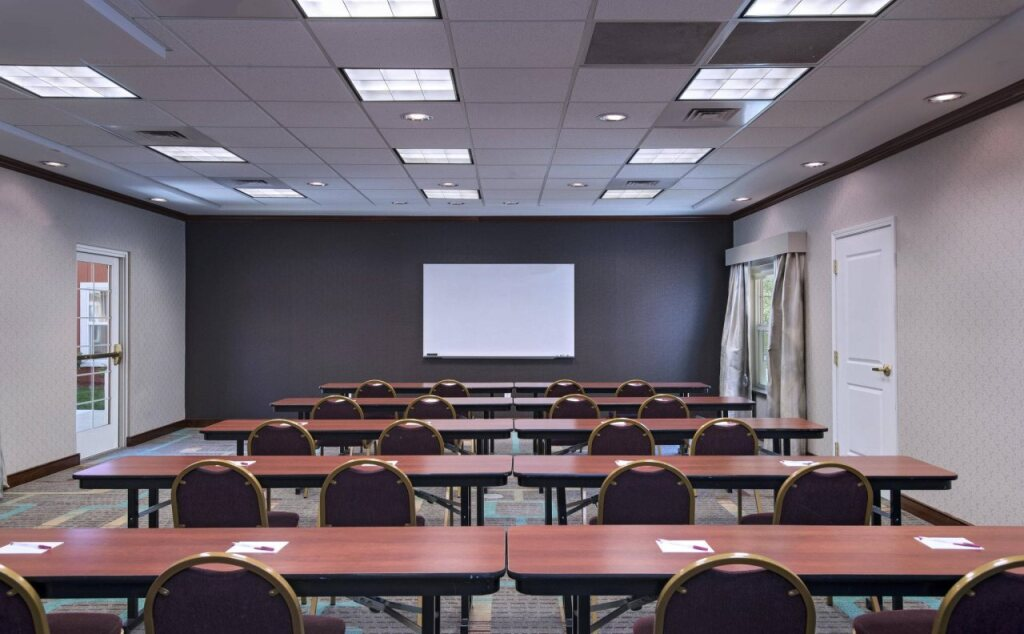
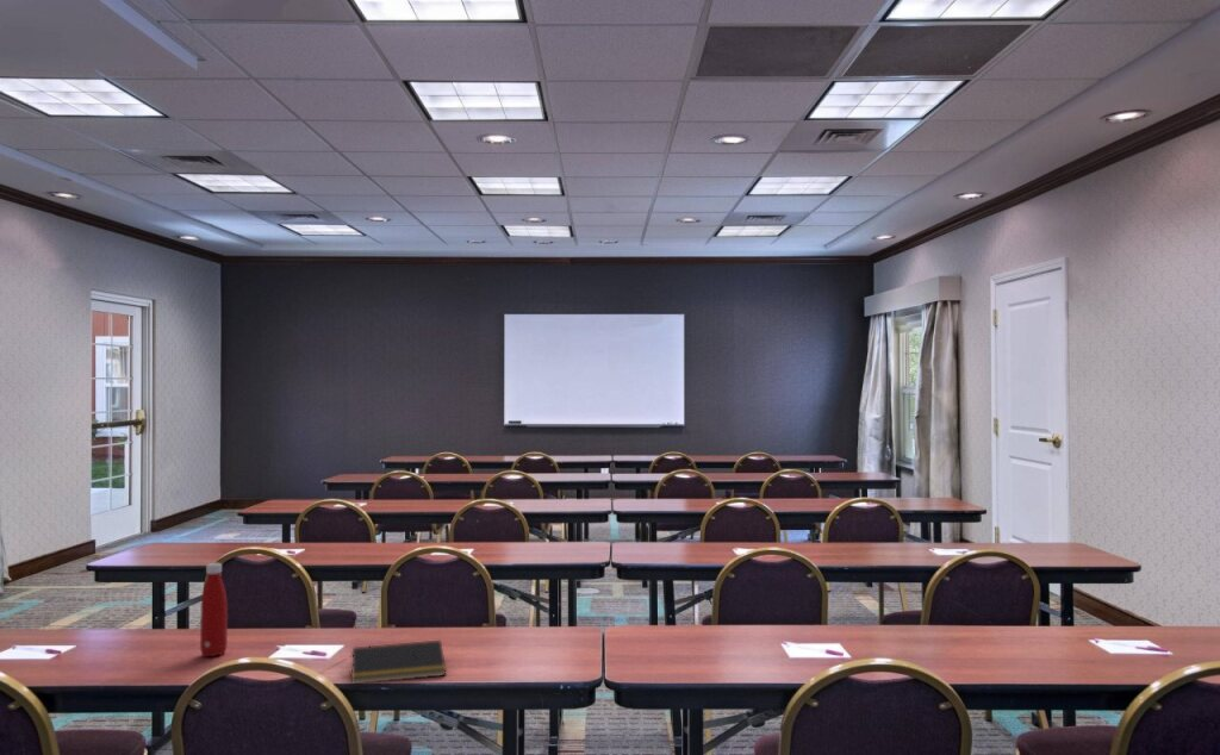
+ bottle [199,562,229,657]
+ notepad [349,639,447,686]
